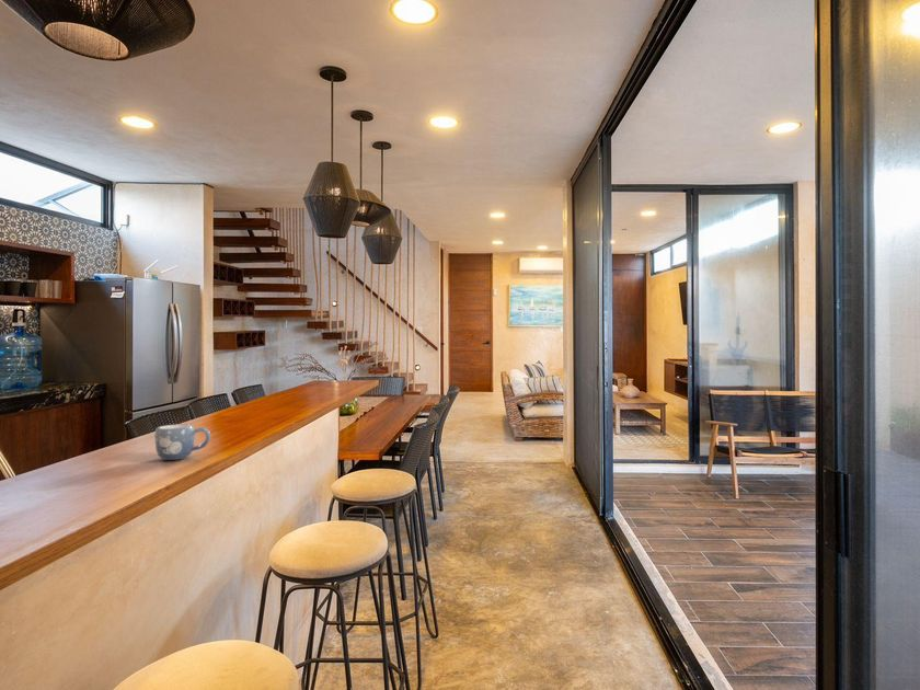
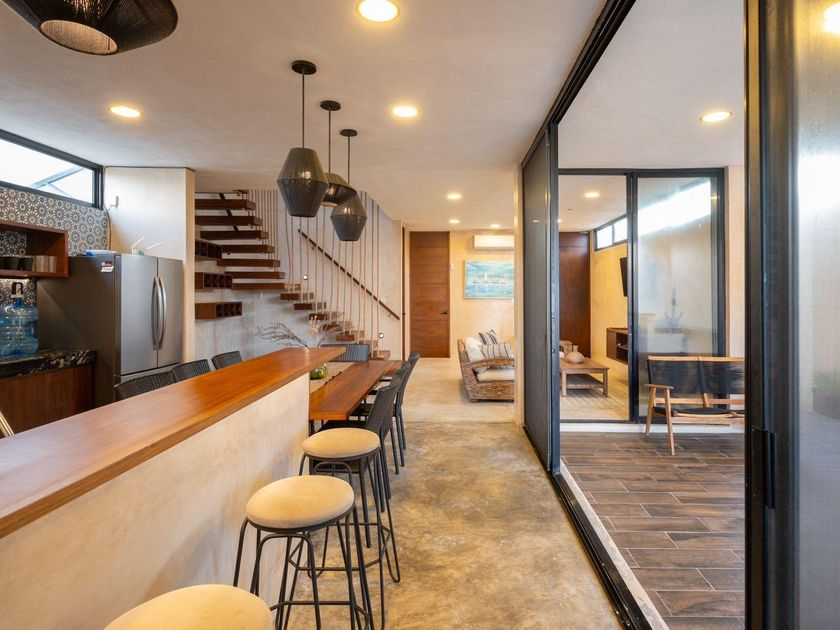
- mug [153,423,211,461]
